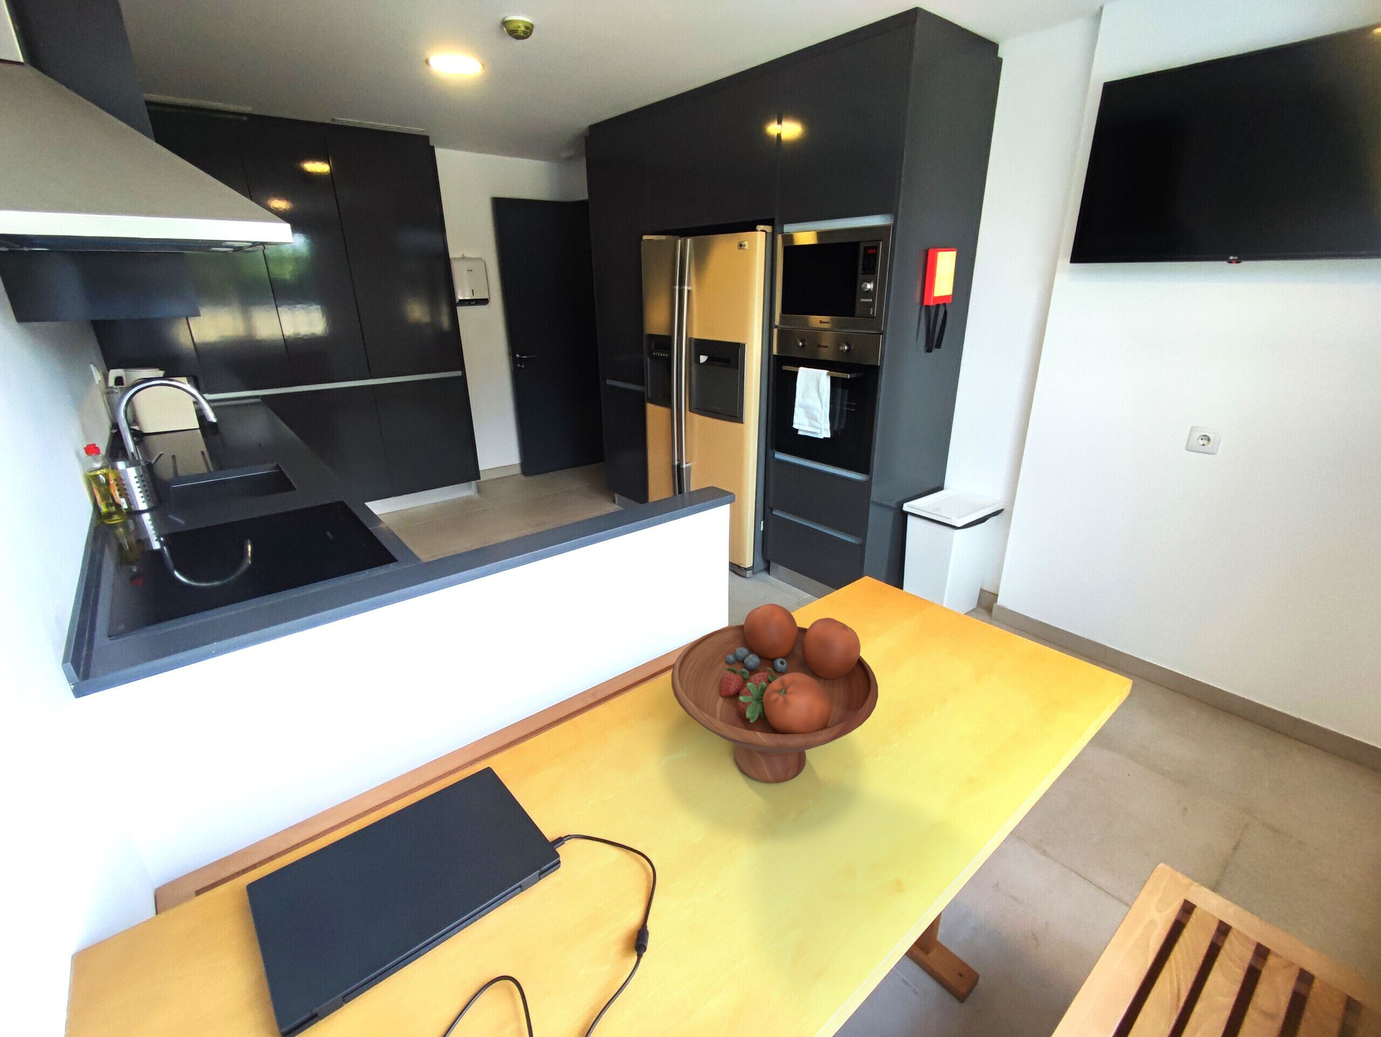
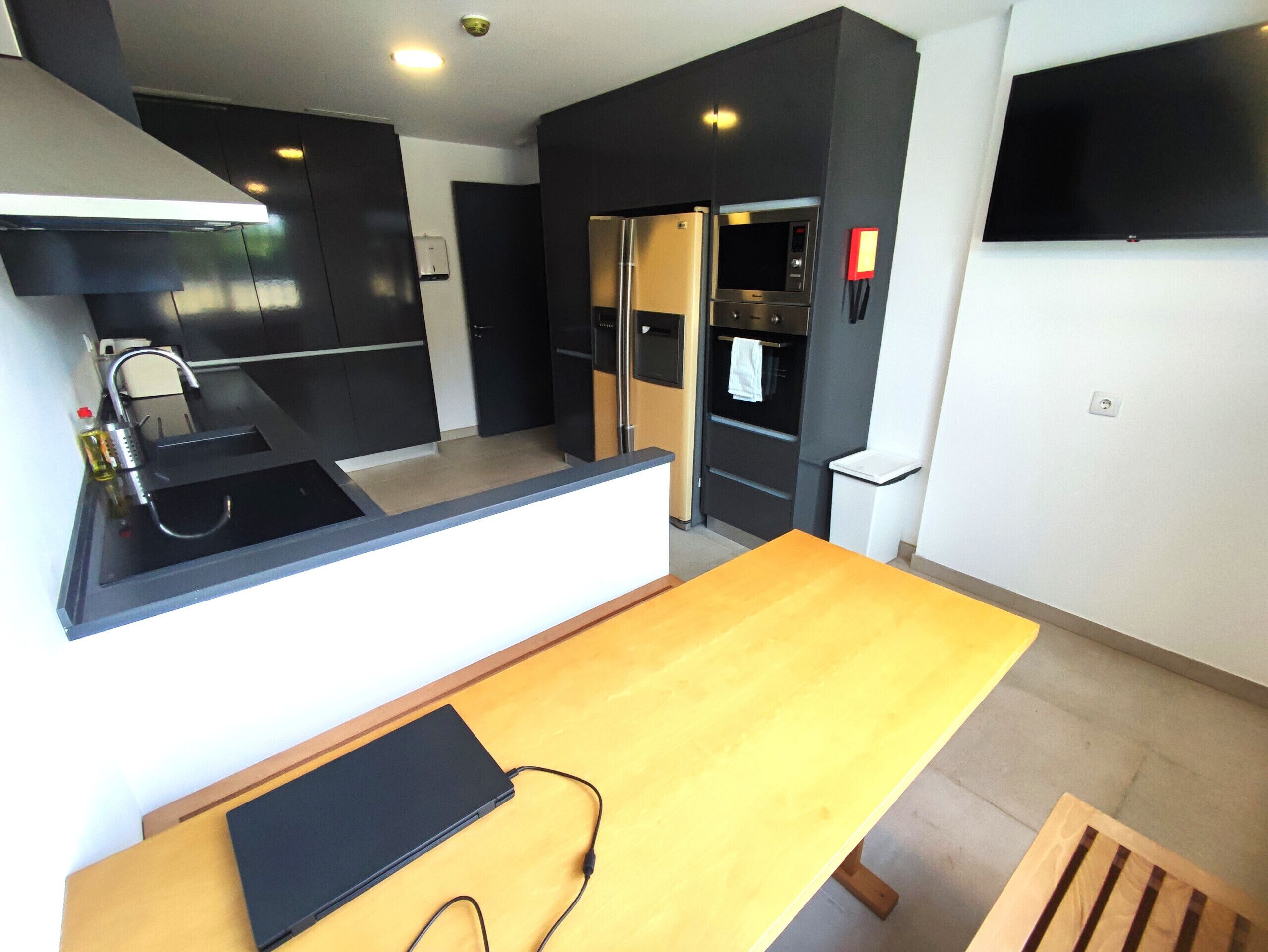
- fruit bowl [671,603,879,783]
